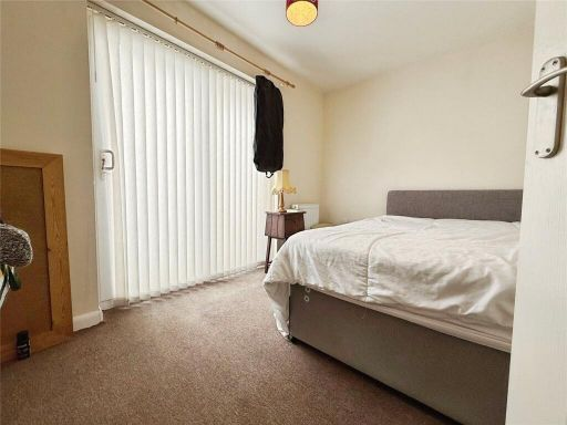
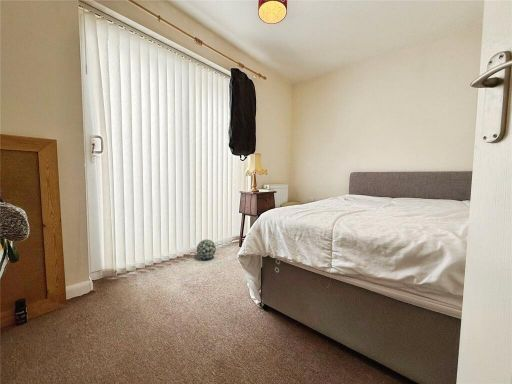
+ decorative ball [196,239,217,260]
